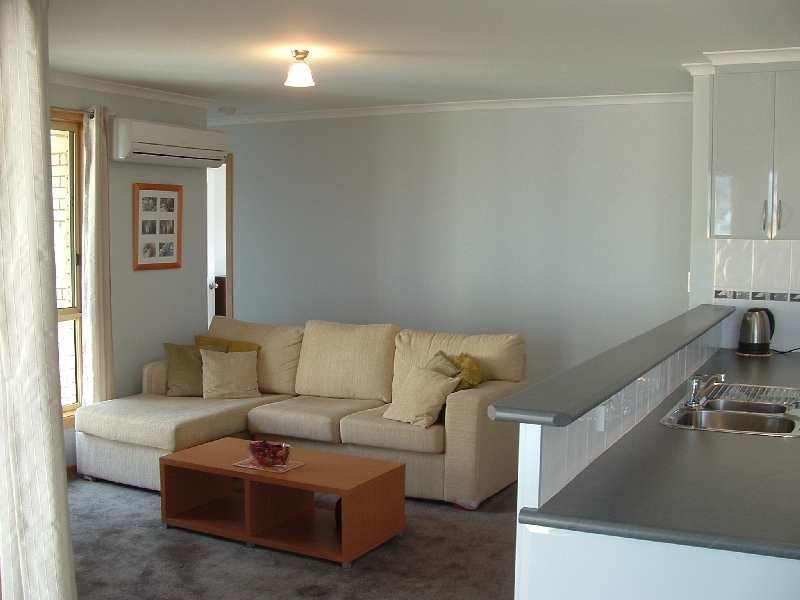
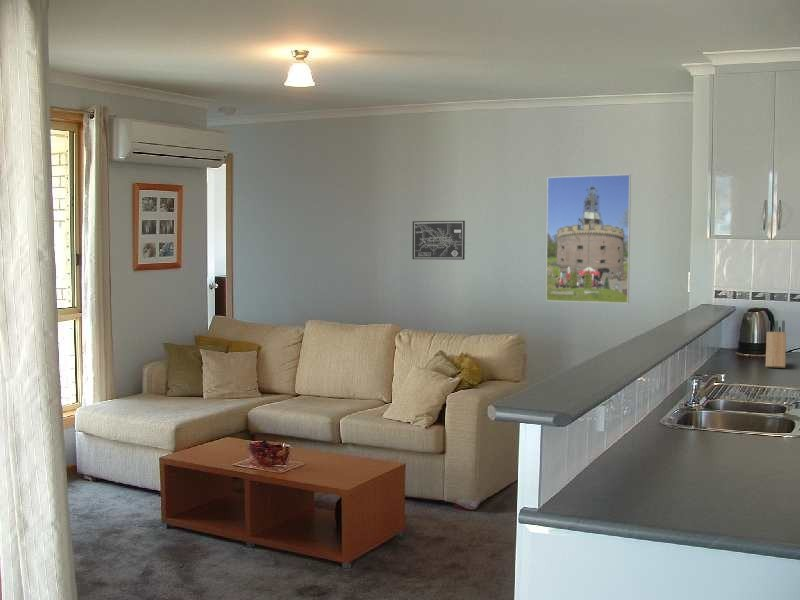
+ wall art [411,220,466,261]
+ knife block [765,319,787,369]
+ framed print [545,173,632,304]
